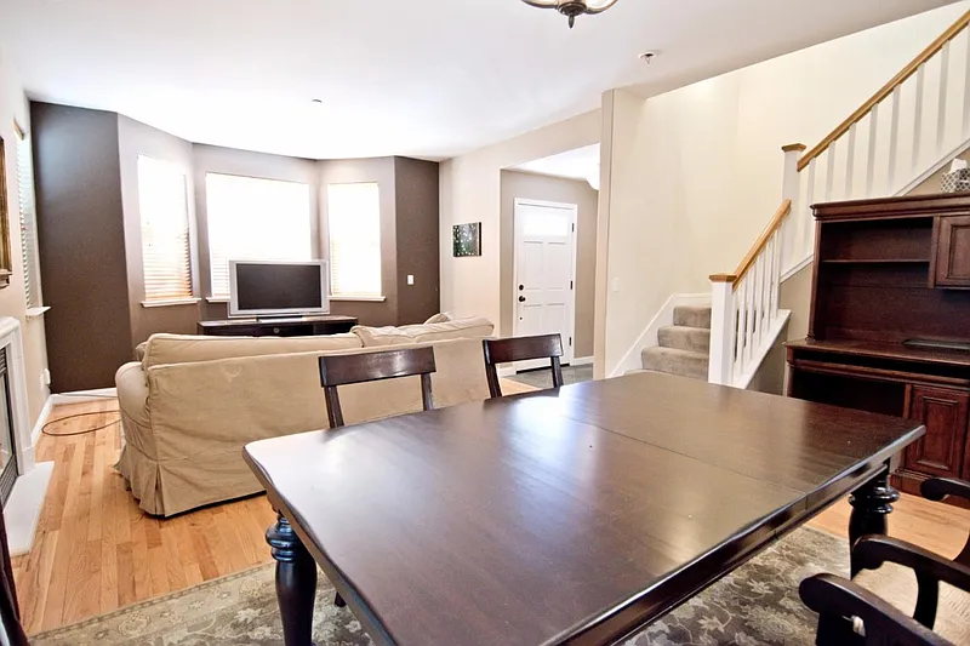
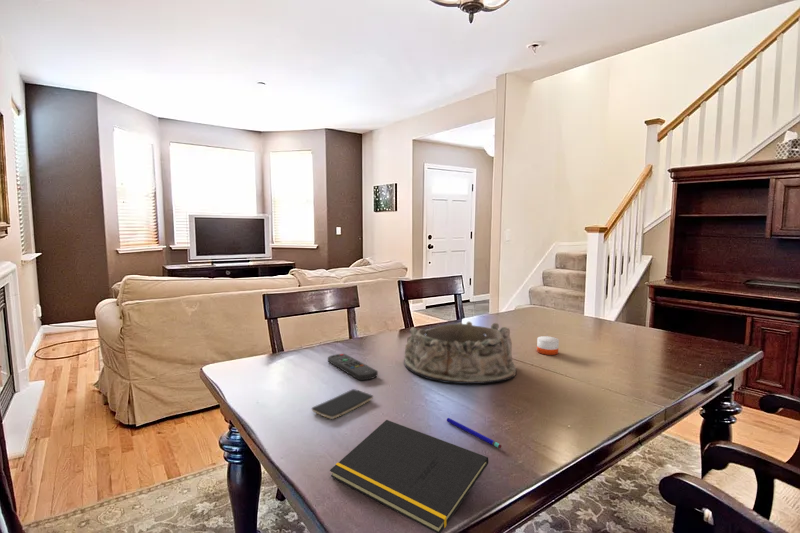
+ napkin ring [403,321,517,385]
+ pen [446,417,502,449]
+ smartphone [311,388,374,420]
+ candle [536,335,560,356]
+ remote control [327,353,379,381]
+ notepad [329,419,489,533]
